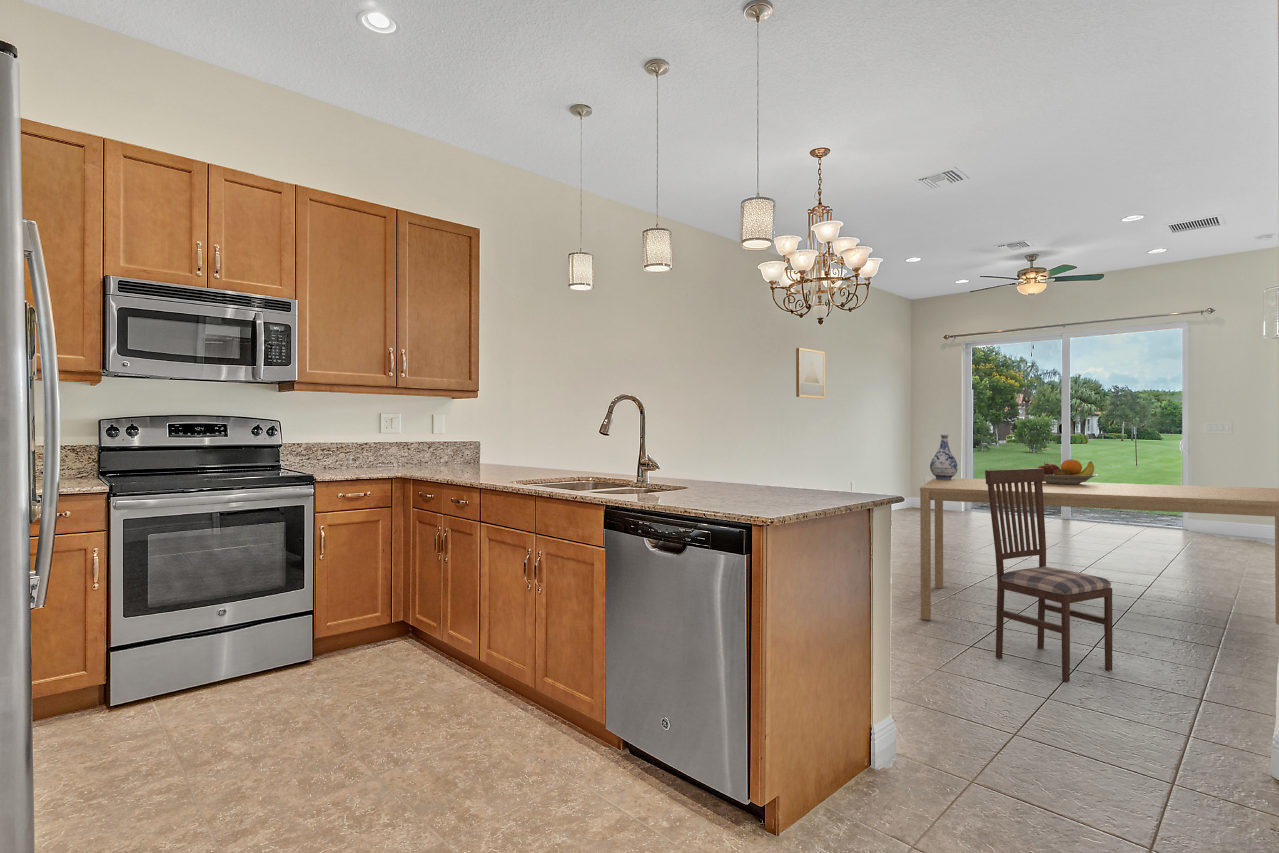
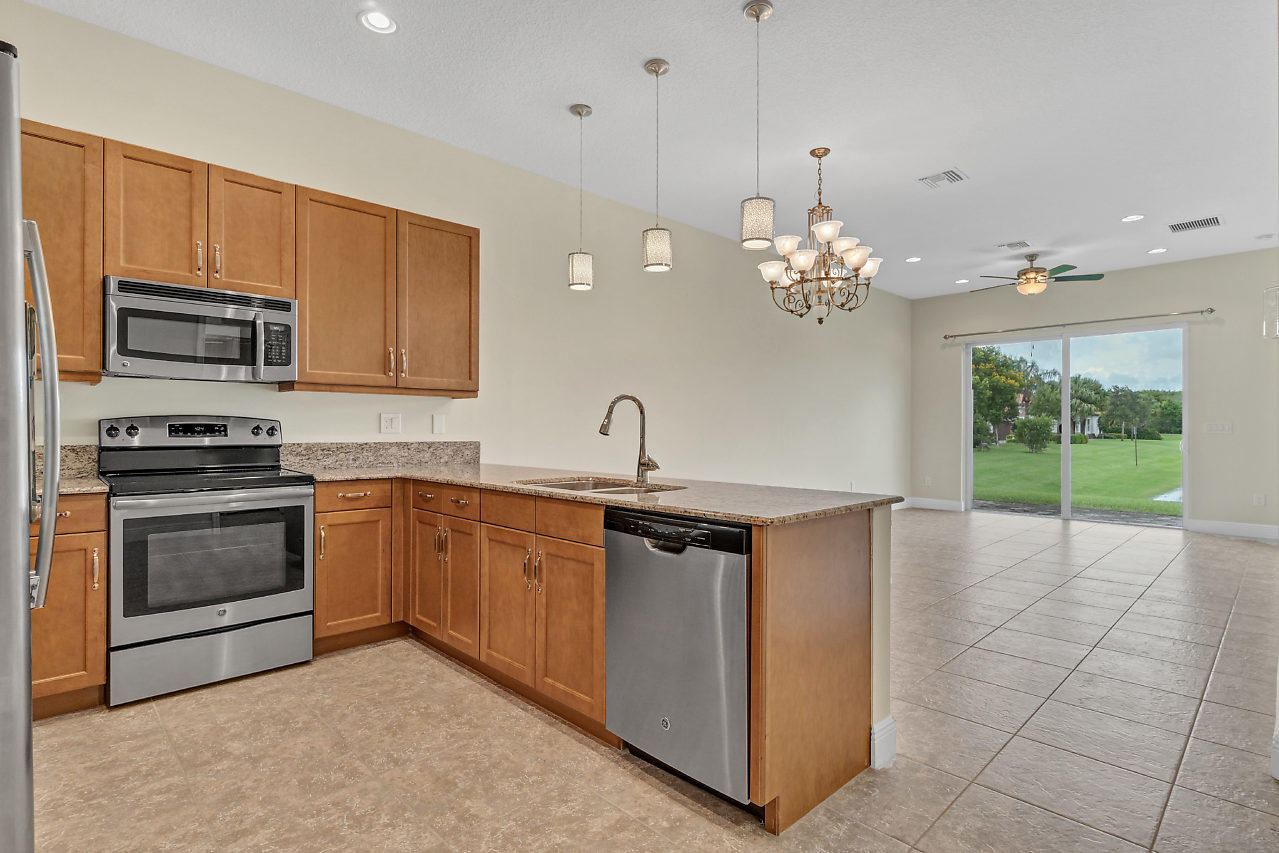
- wall art [795,347,826,399]
- vase [929,434,959,480]
- dining chair [984,467,1113,683]
- dining table [919,477,1279,626]
- fruit bowl [1037,459,1098,485]
